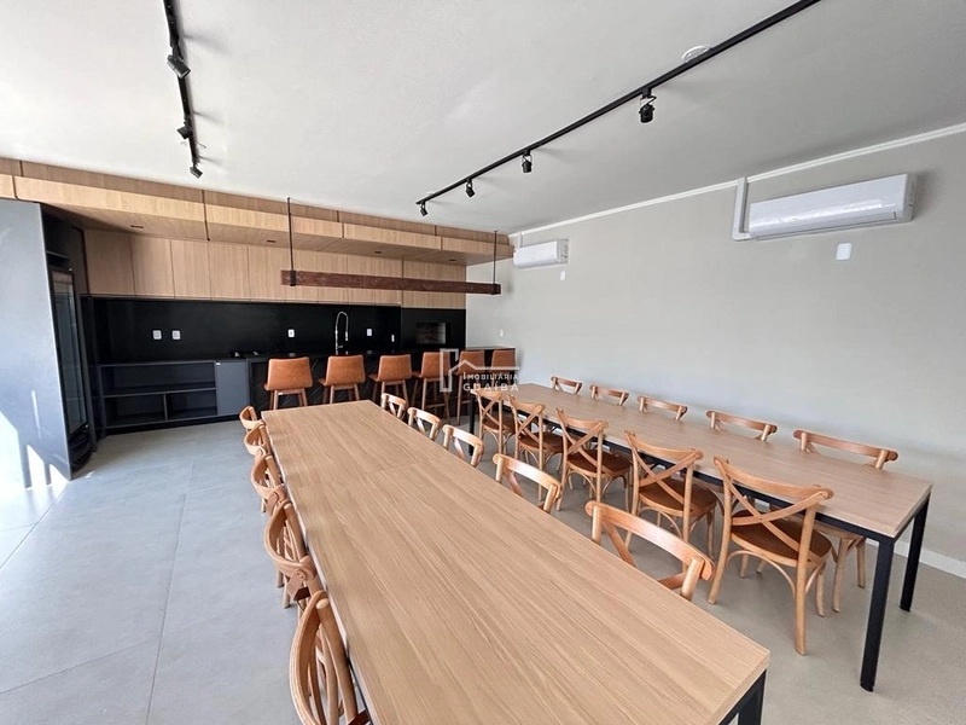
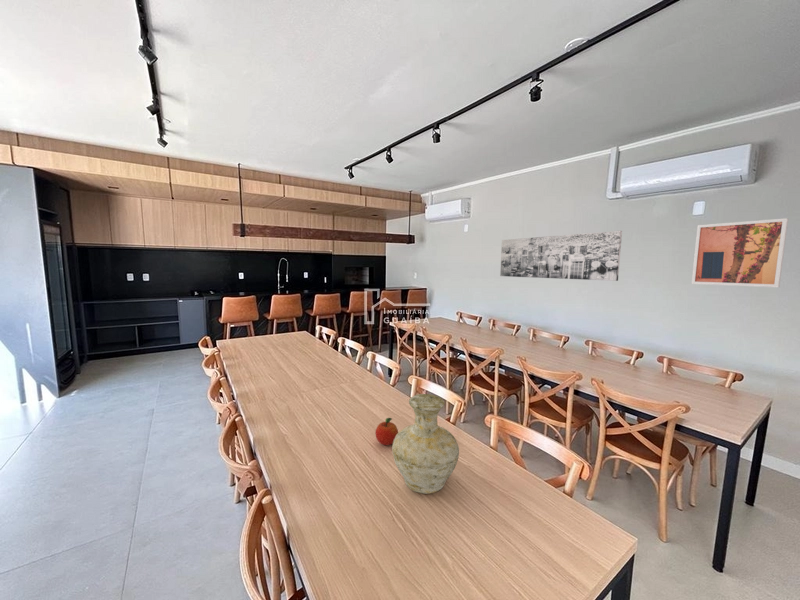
+ wall art [499,230,623,282]
+ wall art [691,217,789,288]
+ vase [391,393,460,495]
+ fruit [374,417,399,446]
